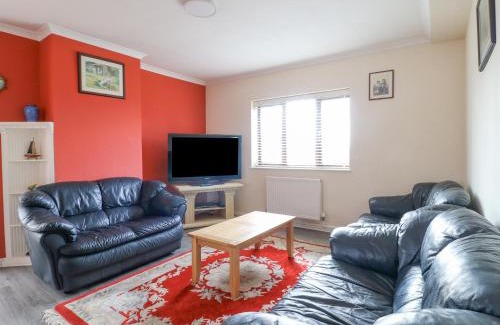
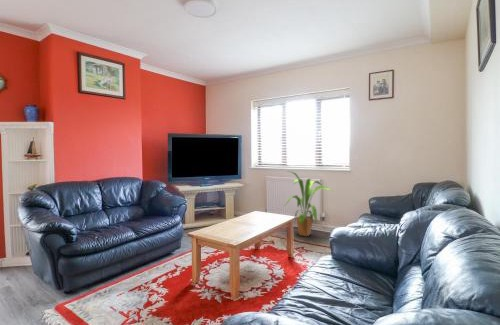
+ house plant [284,170,335,237]
